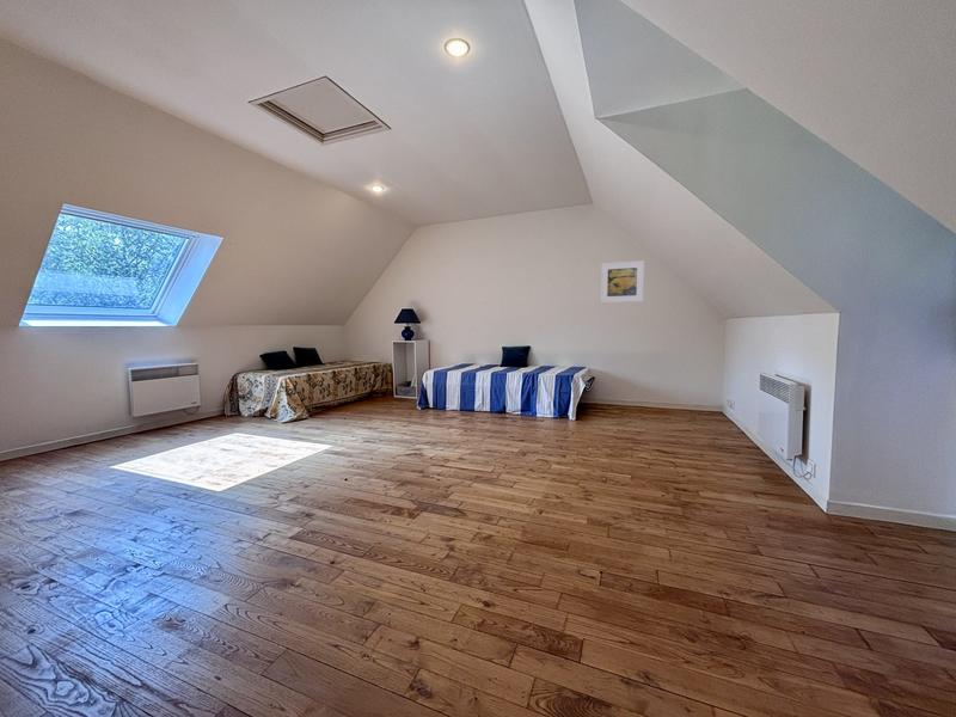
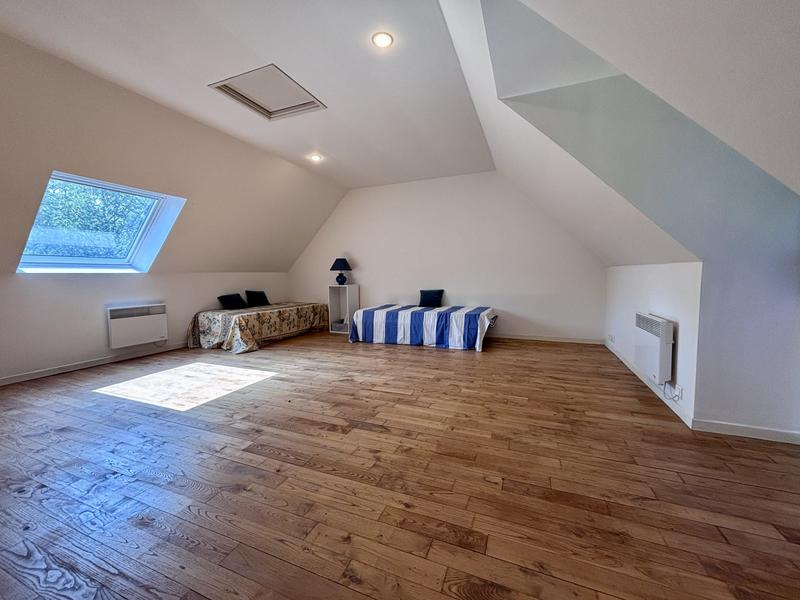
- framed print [600,259,645,304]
